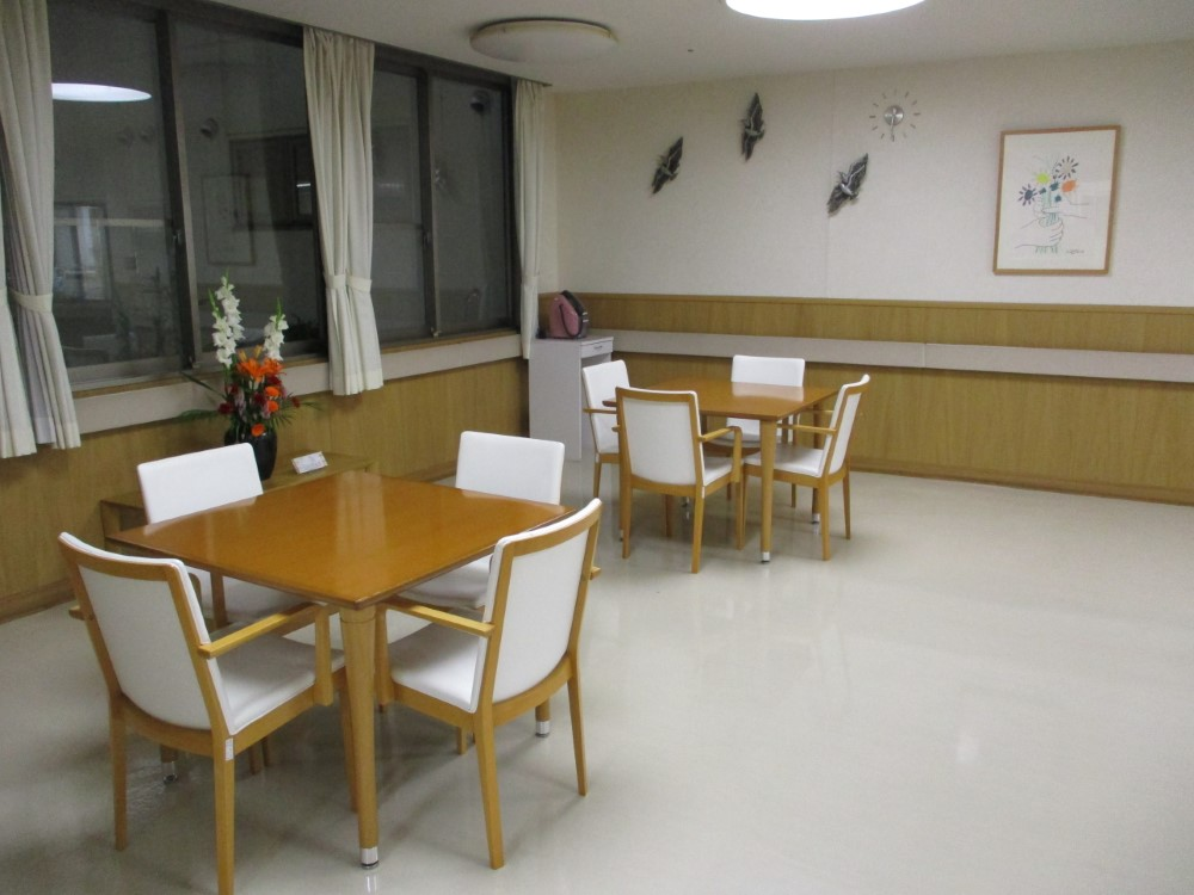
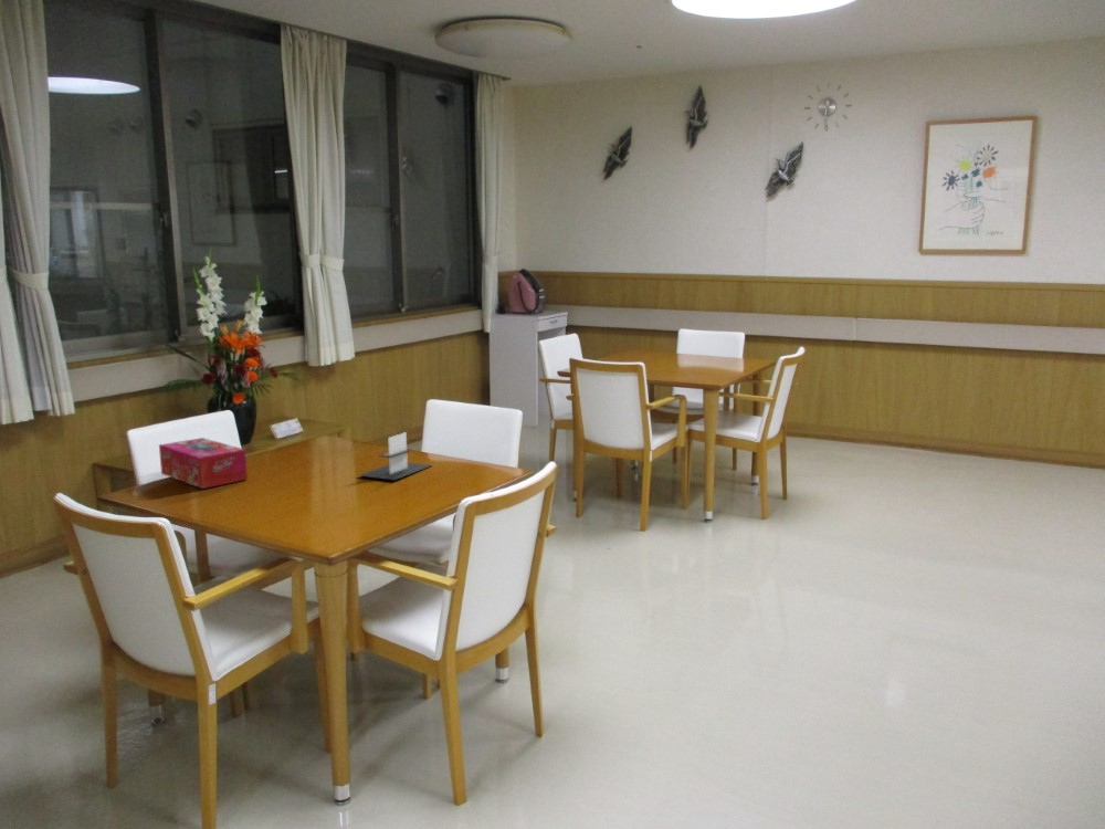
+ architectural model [358,431,433,481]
+ tissue box [158,437,249,490]
